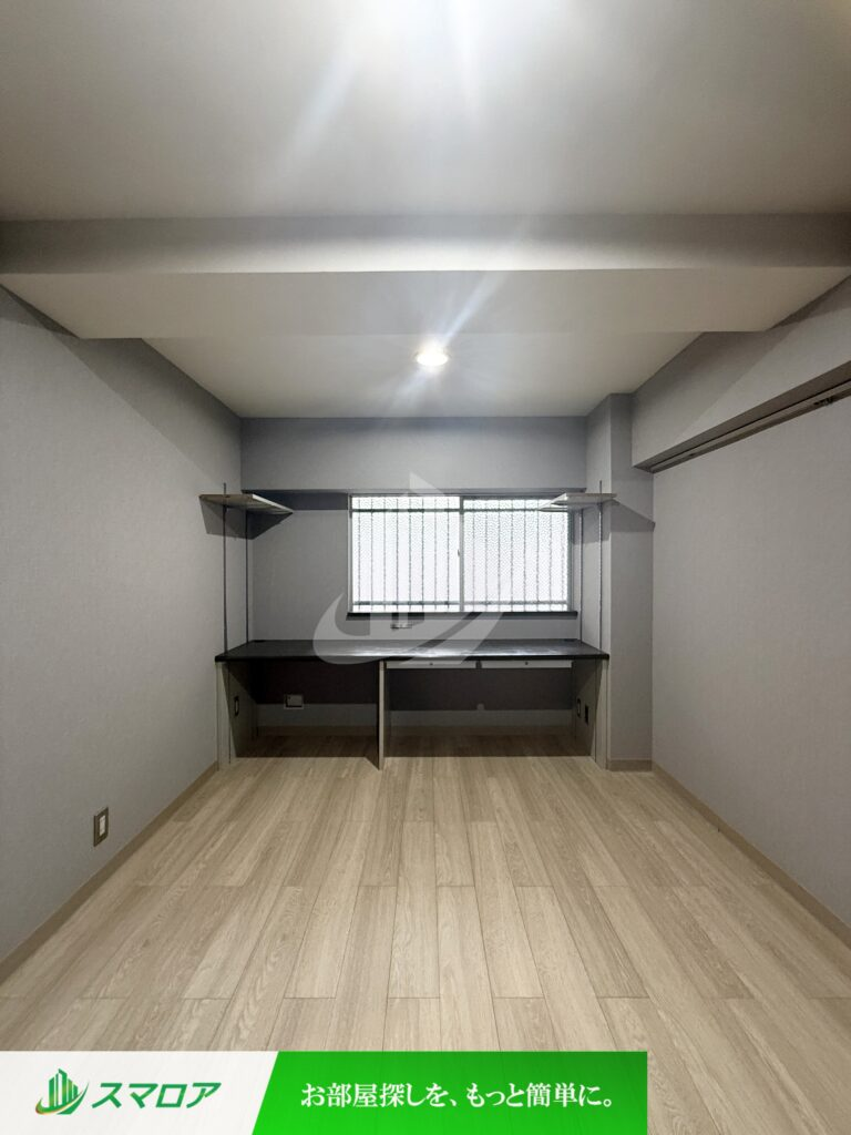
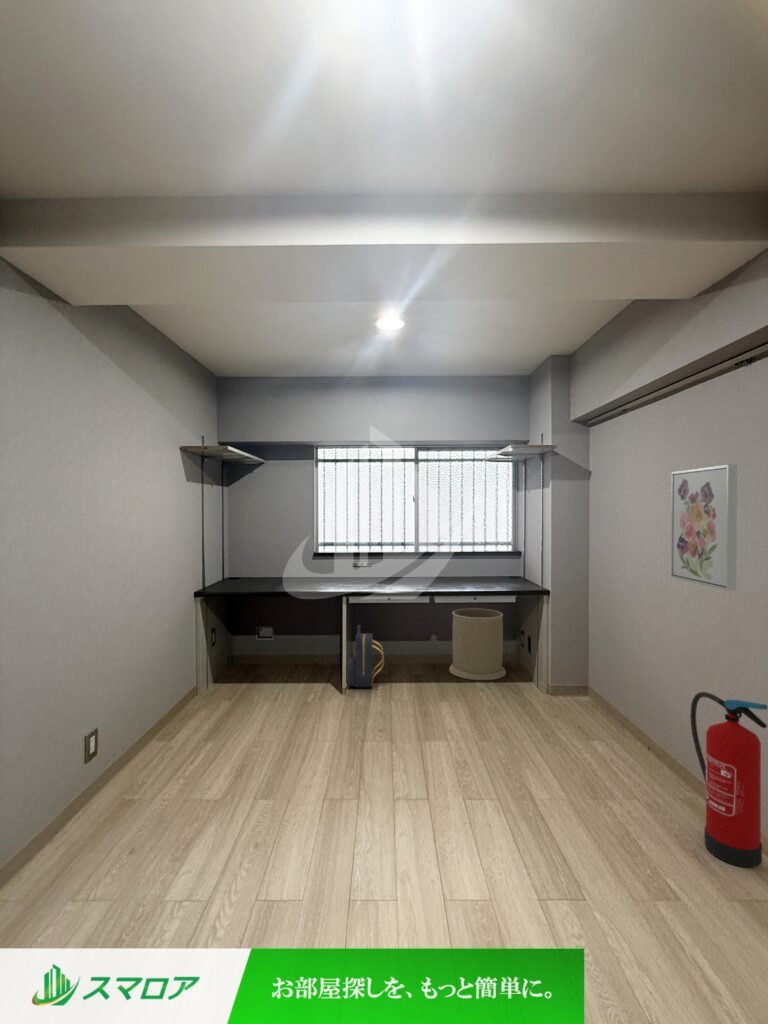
+ wall art [670,464,738,592]
+ fire extinguisher [689,691,768,868]
+ backpack [346,624,385,688]
+ trash can [448,607,507,681]
